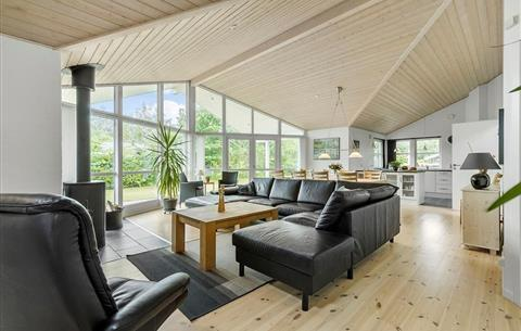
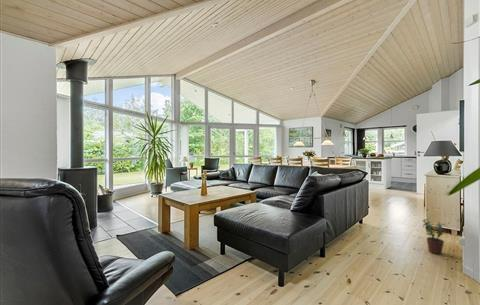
+ potted plant [422,218,446,255]
